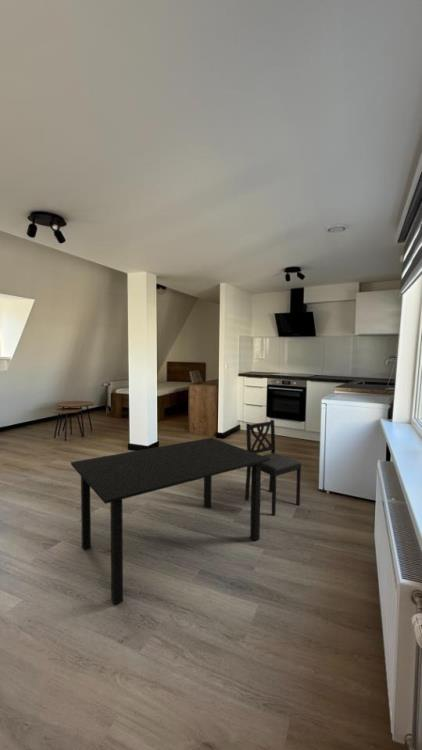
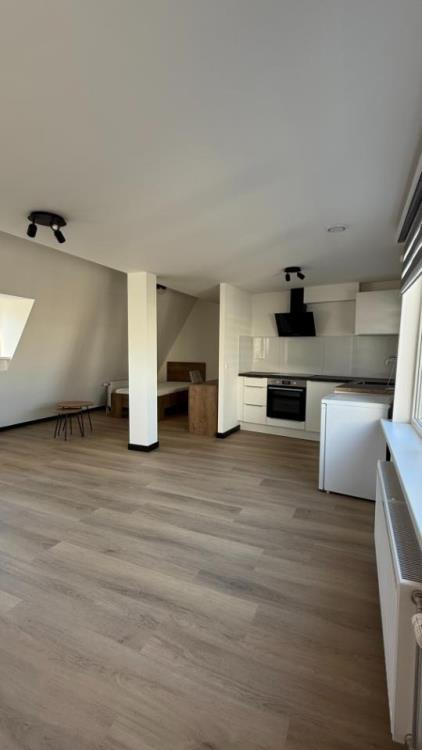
- dining set [70,419,302,606]
